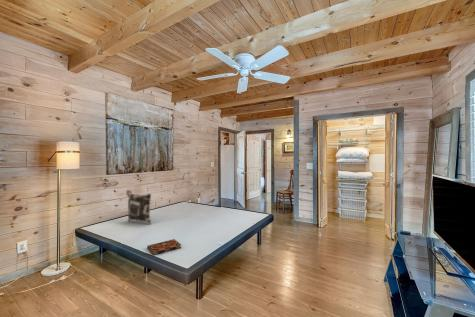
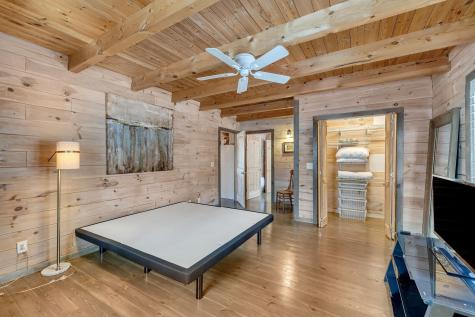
- decorative pillow [126,189,152,225]
- book [146,238,182,256]
